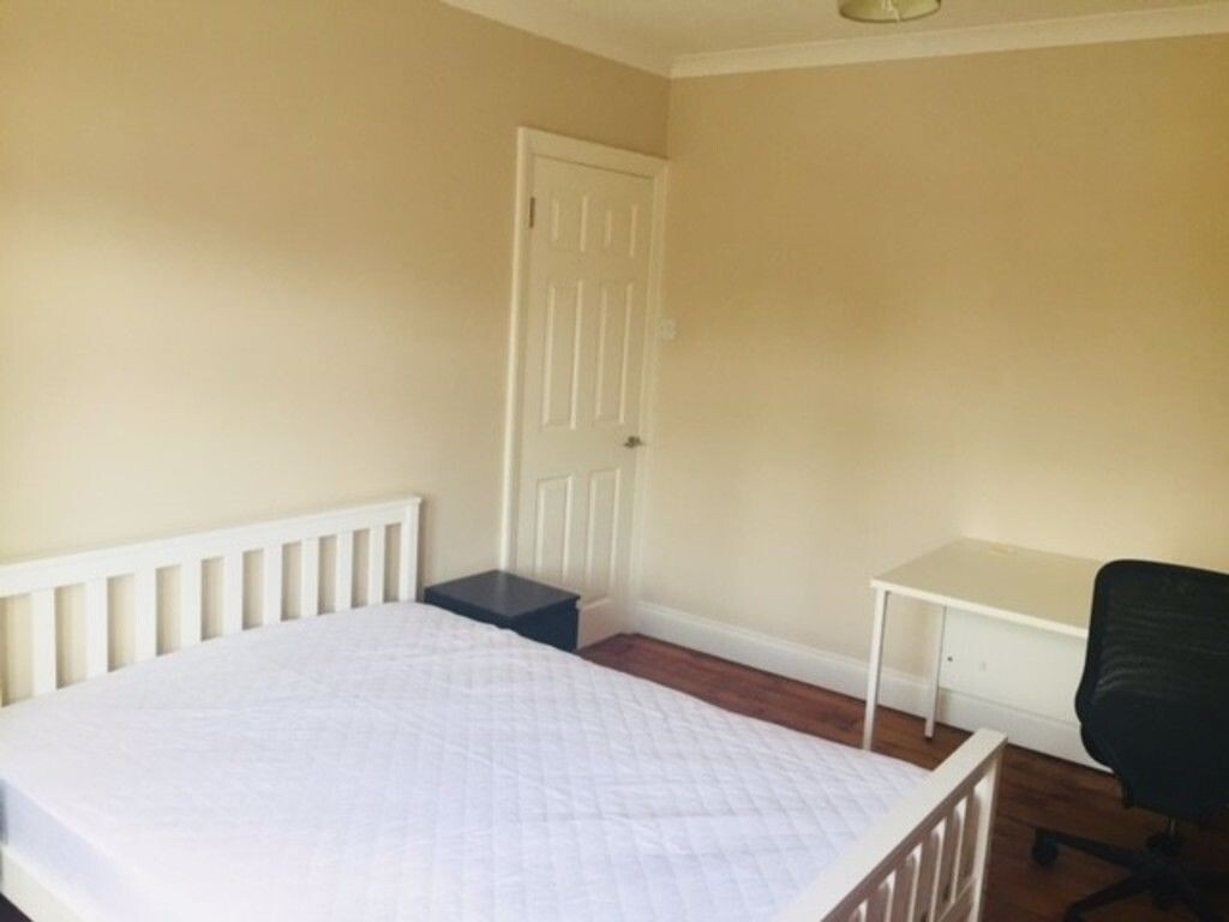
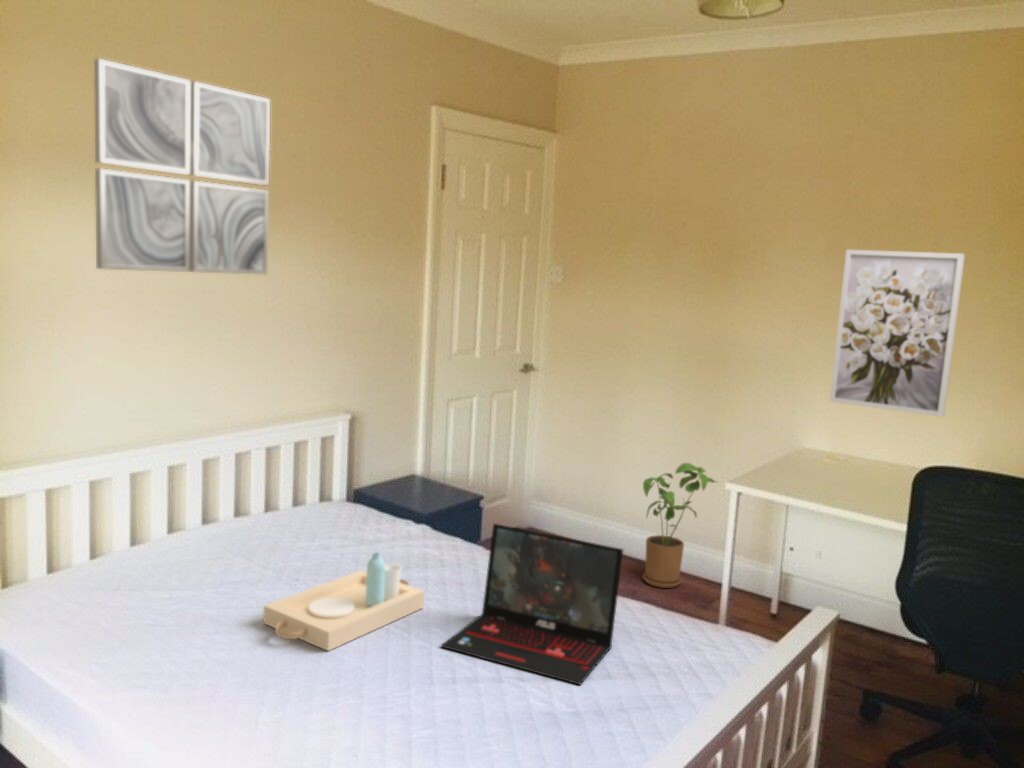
+ wall art [828,249,966,418]
+ house plant [641,462,718,589]
+ laptop [440,523,624,686]
+ wall art [93,57,271,276]
+ serving tray [263,552,425,652]
